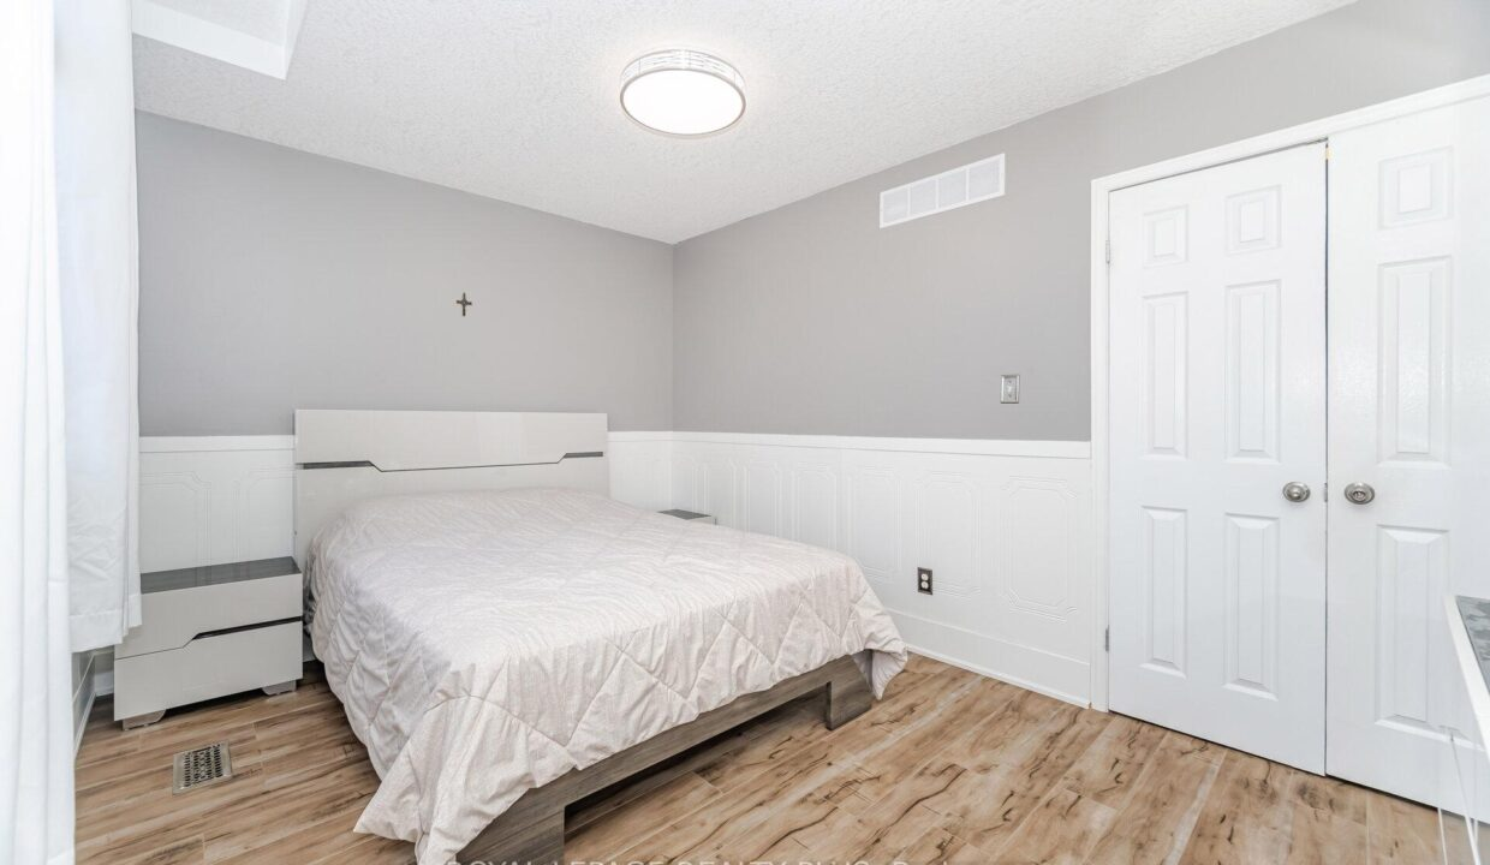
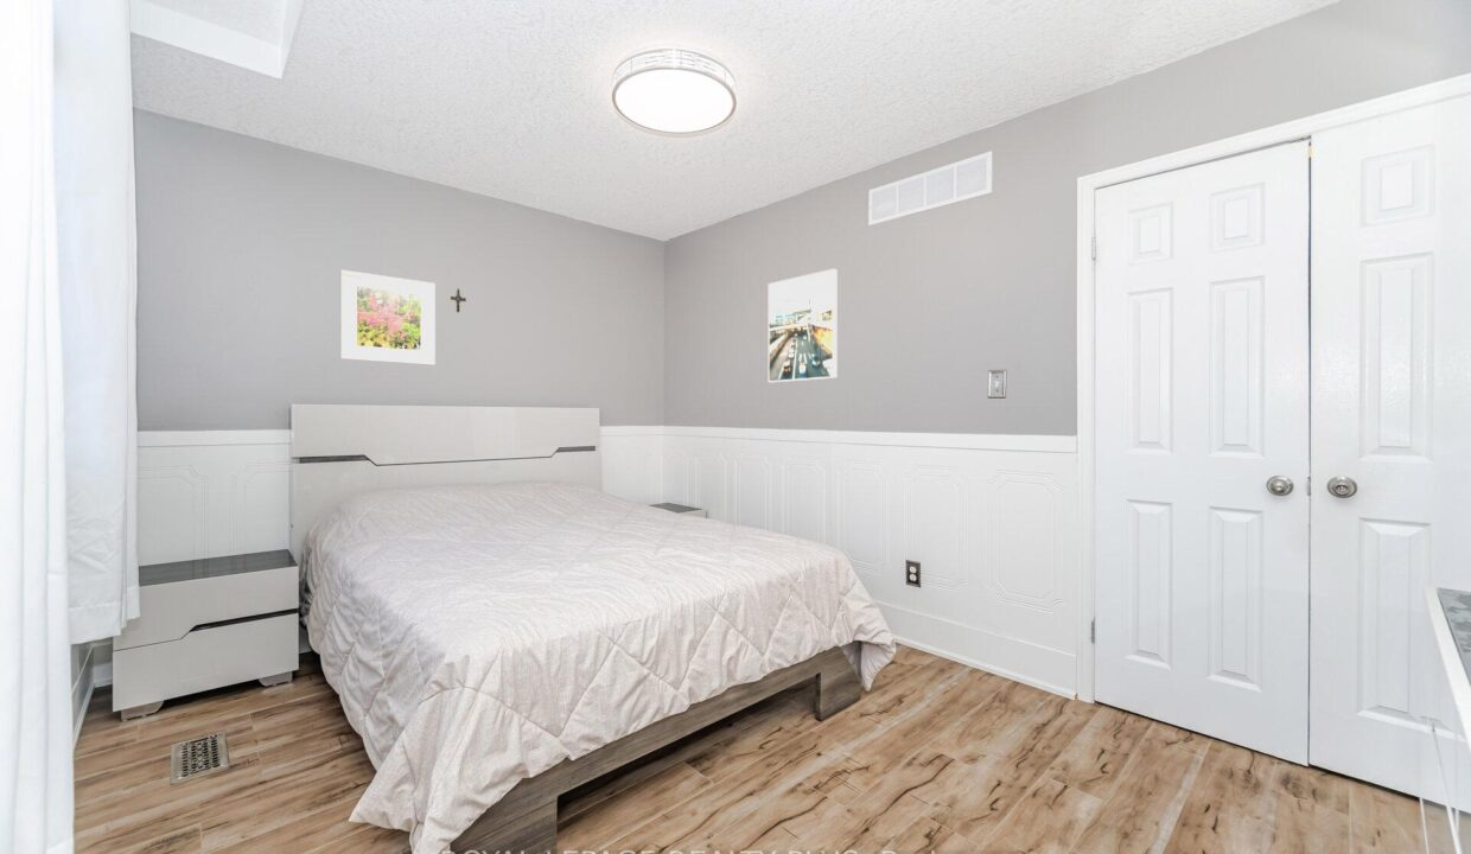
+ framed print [768,268,839,383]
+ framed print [339,269,437,365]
